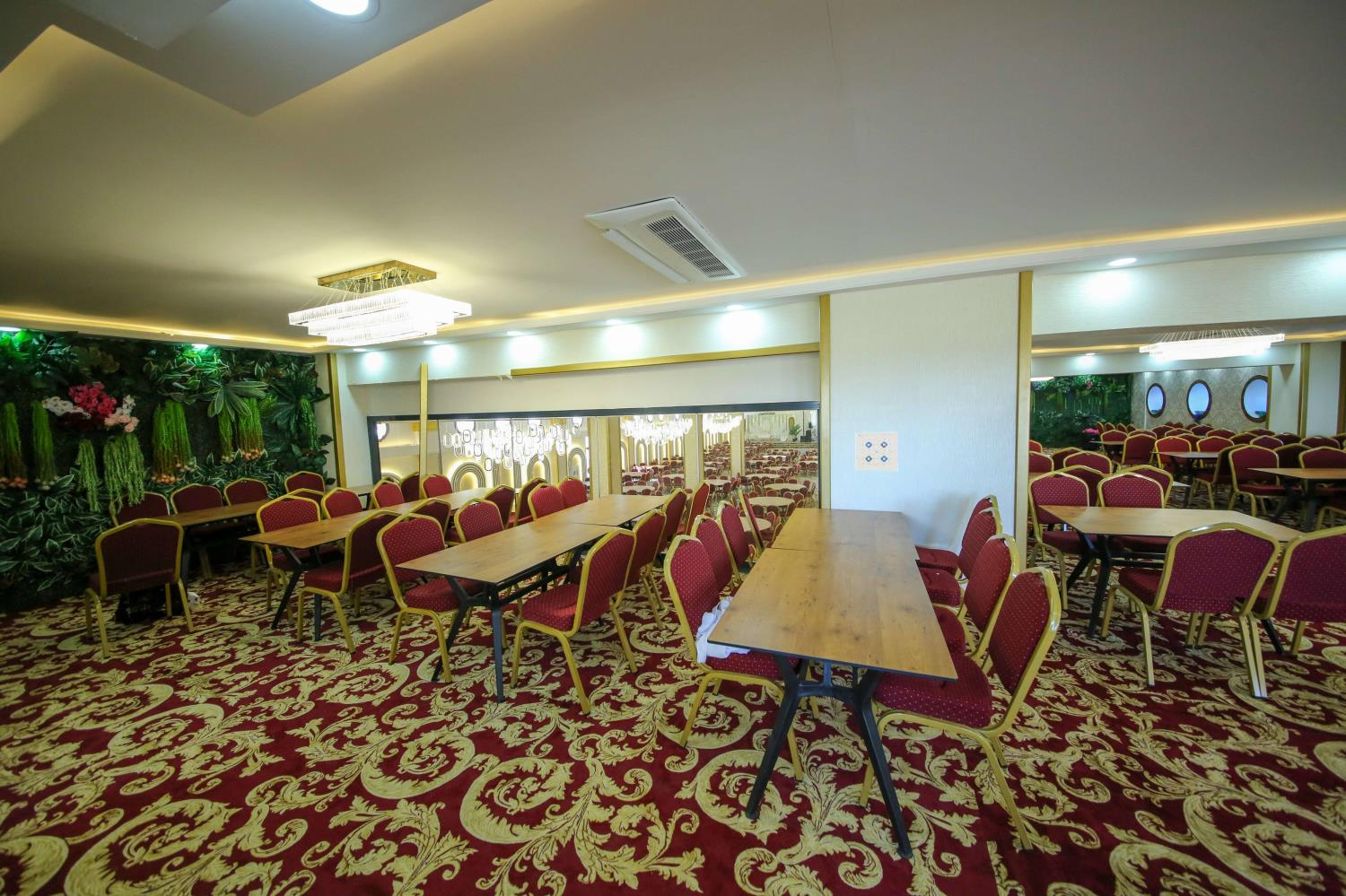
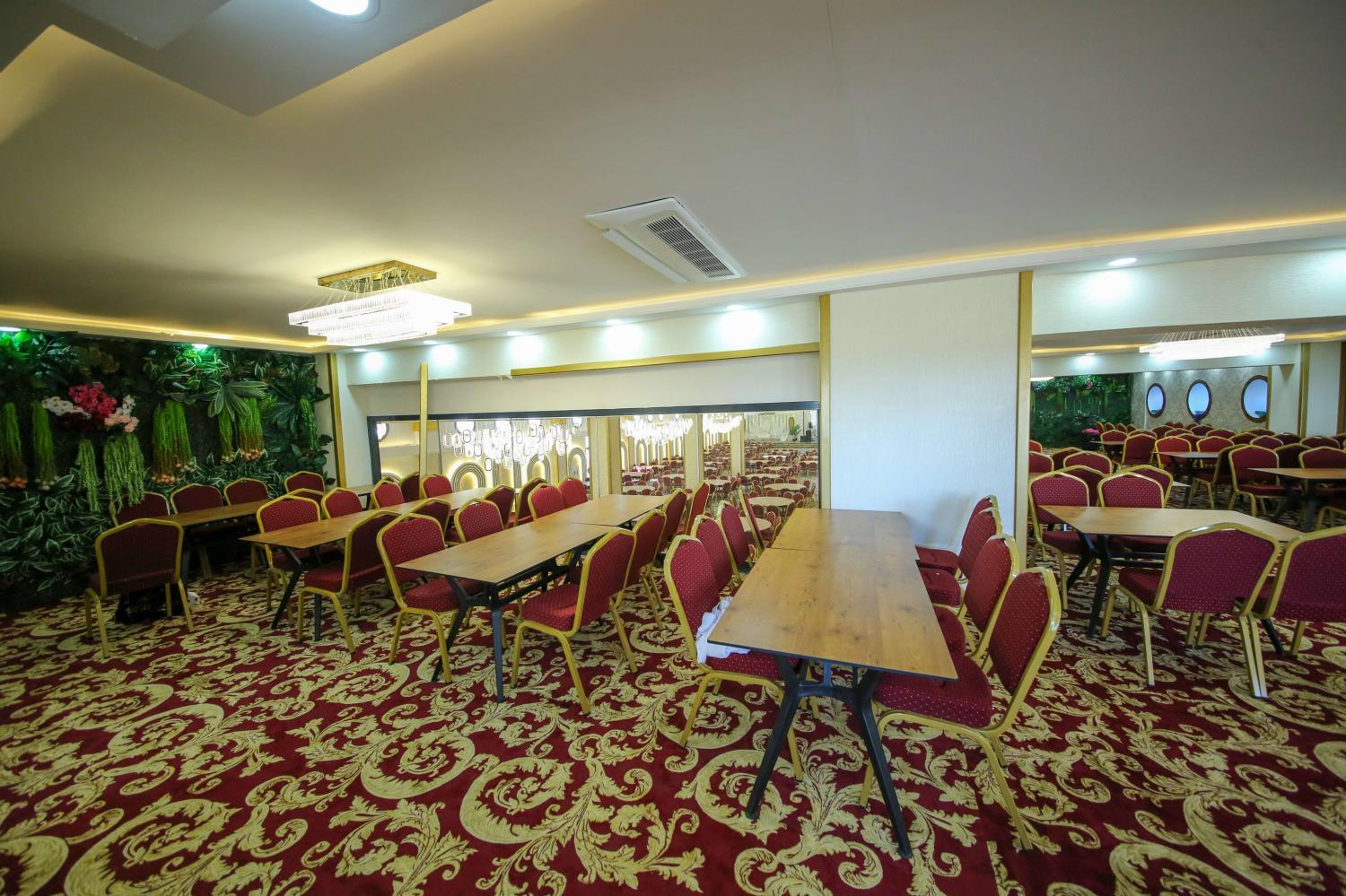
- wall art [855,431,899,472]
